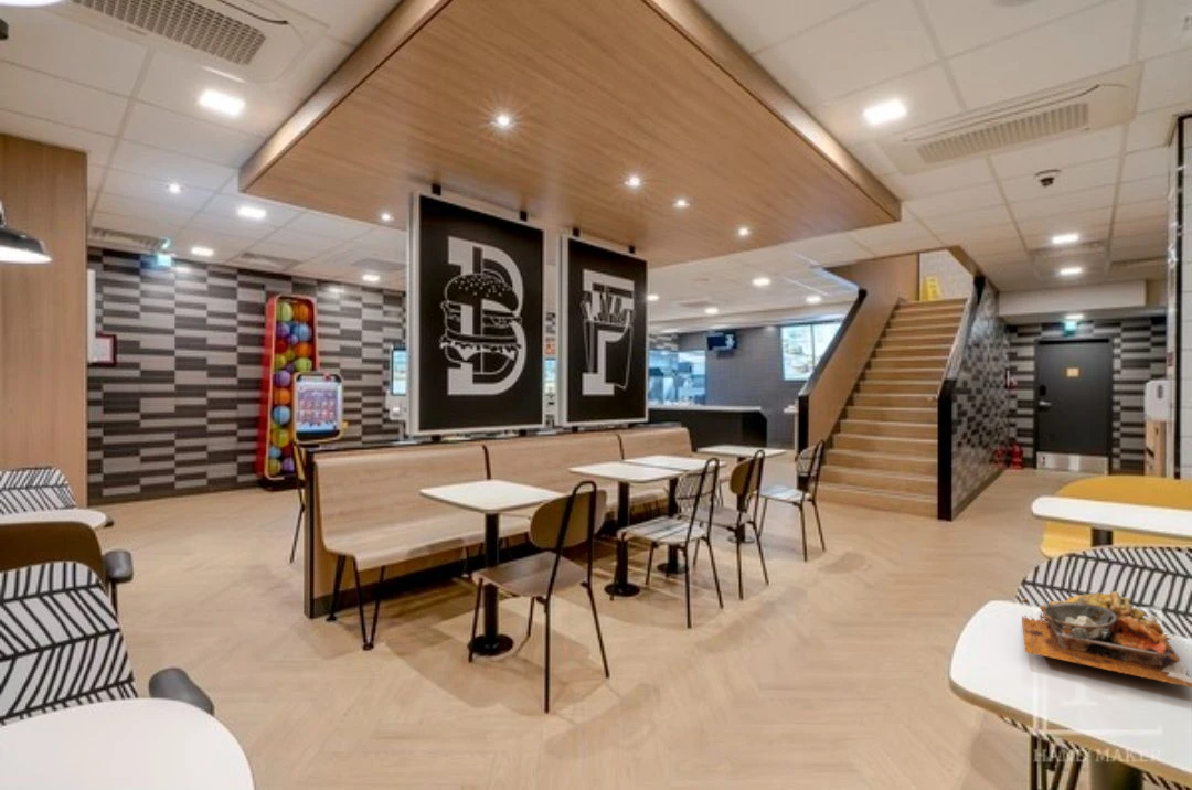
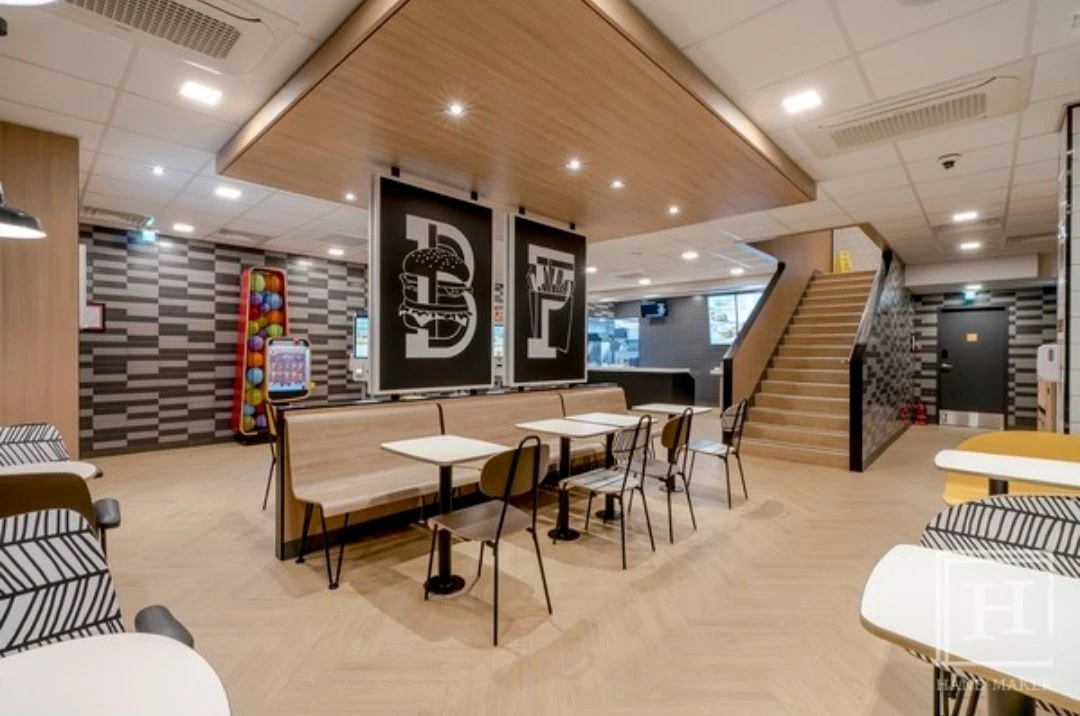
- food tray [1021,590,1192,688]
